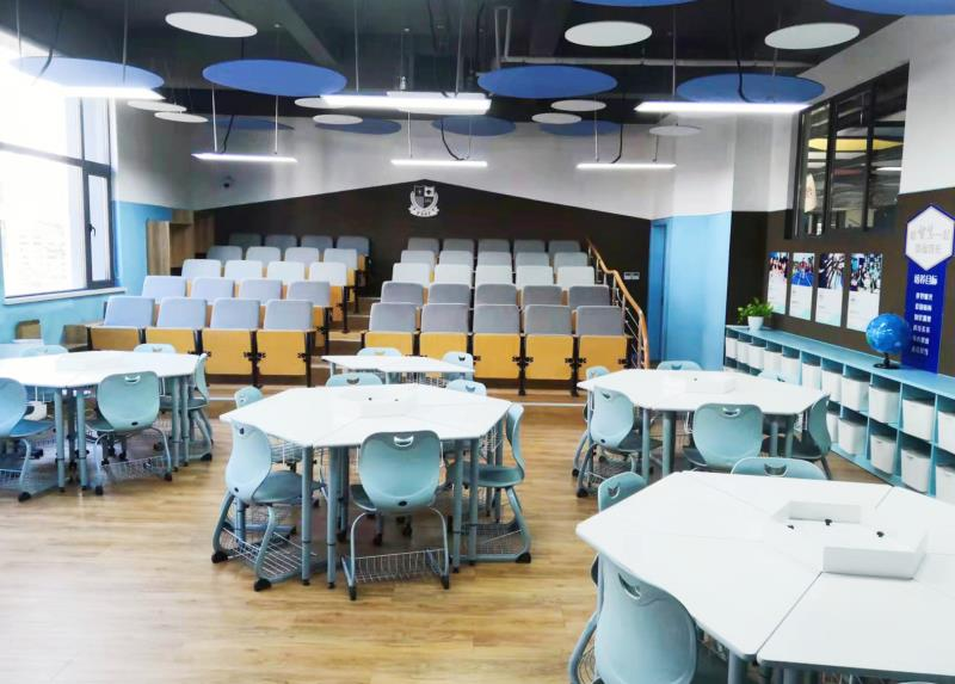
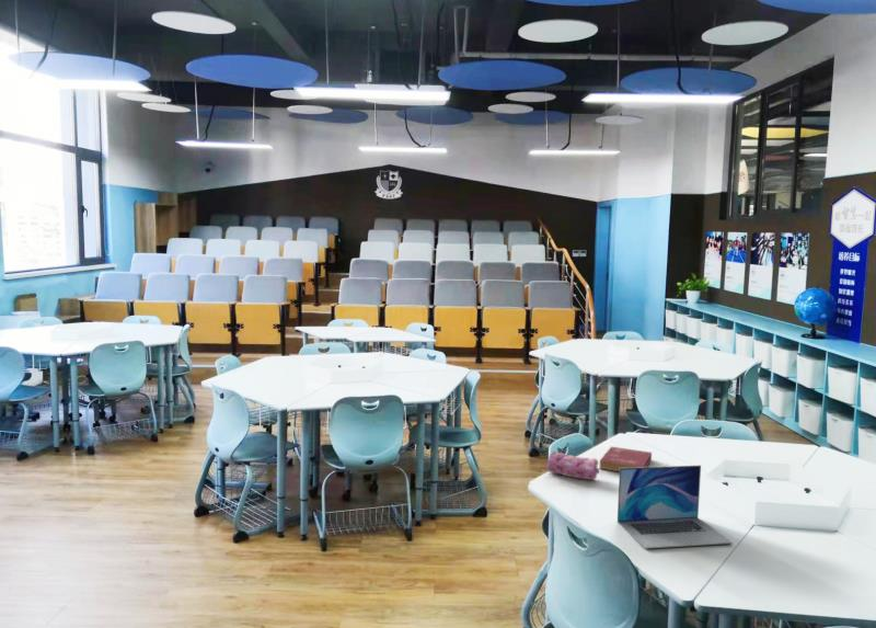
+ pencil case [546,450,600,481]
+ laptop [616,465,734,550]
+ book [599,446,653,472]
